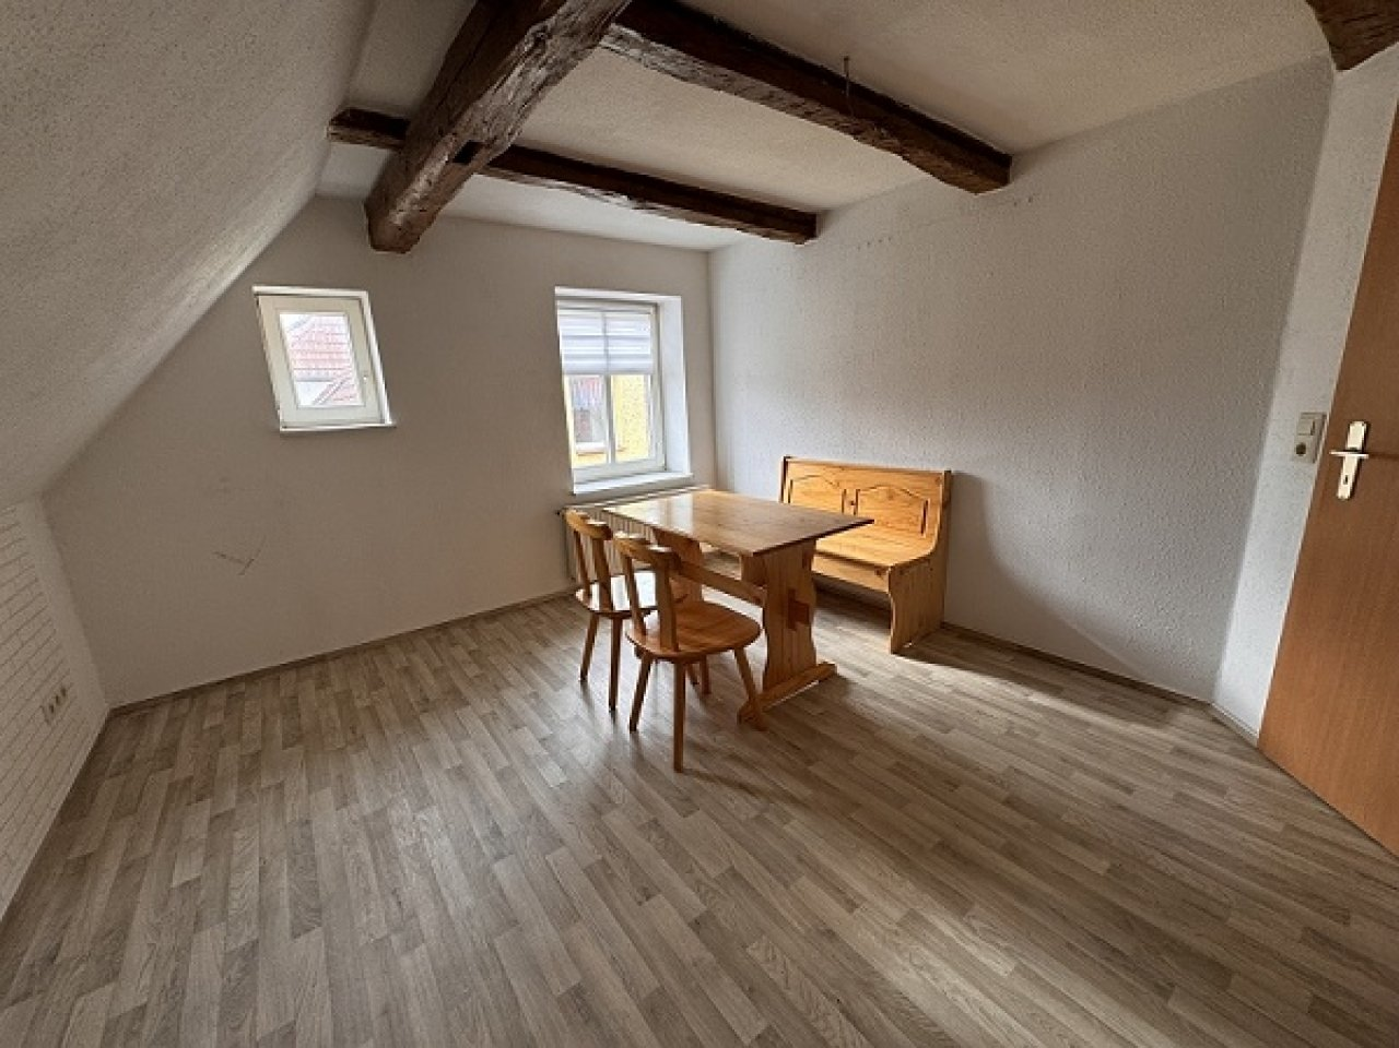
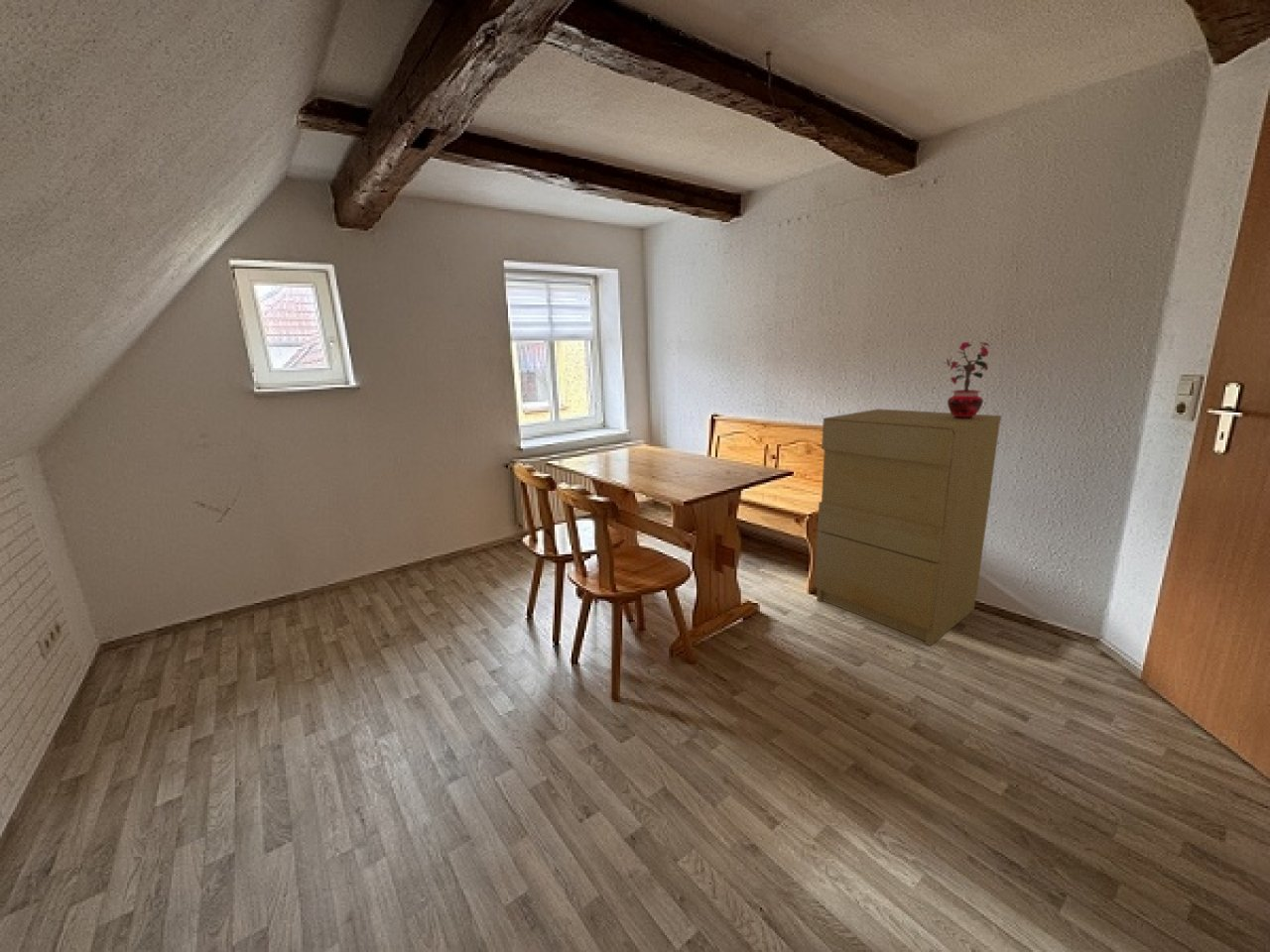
+ cabinet [814,408,1002,647]
+ potted plant [943,338,990,419]
